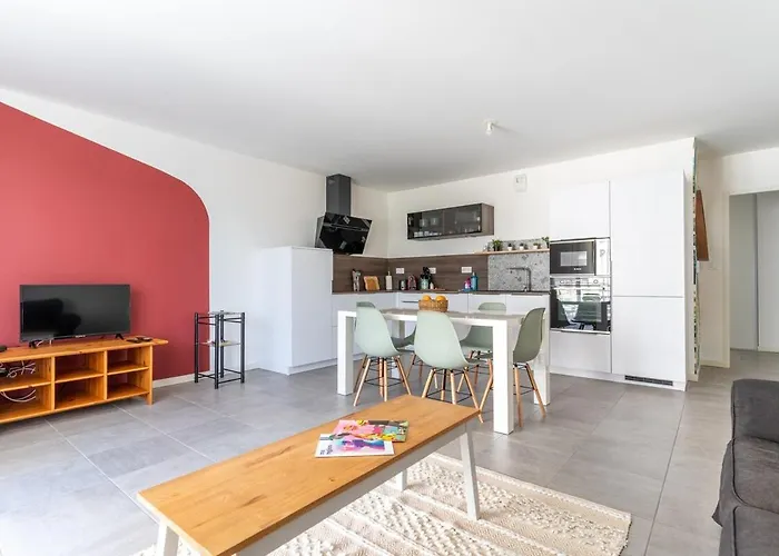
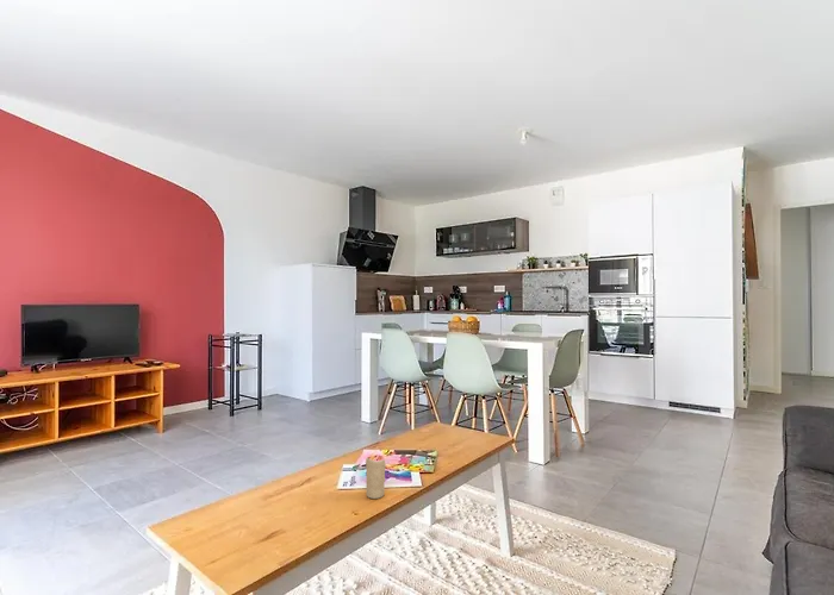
+ candle [365,457,387,500]
